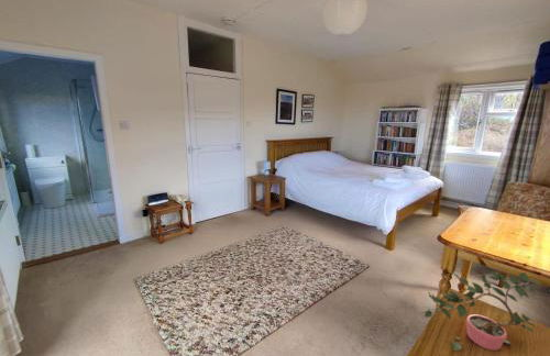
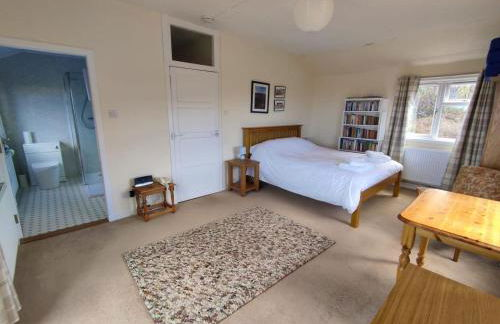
- potted plant [421,269,542,352]
